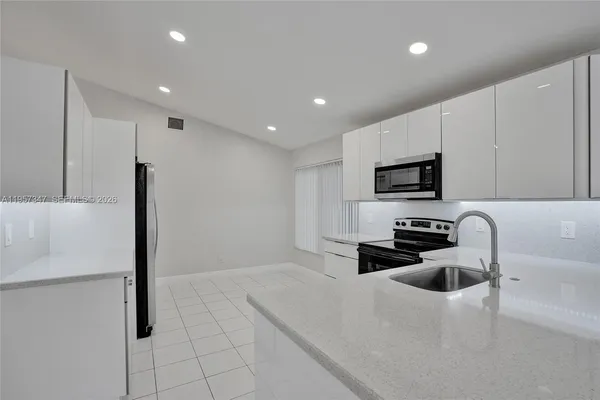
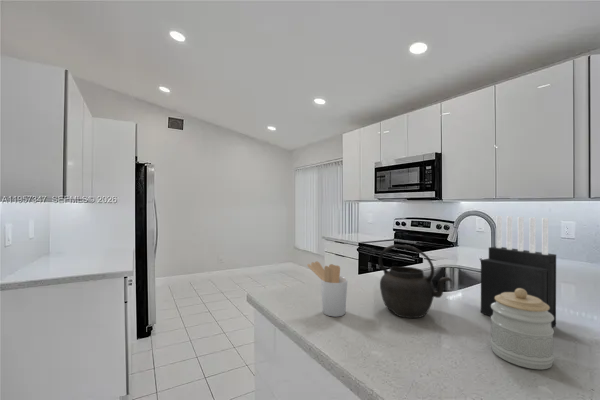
+ kettle [377,244,453,319]
+ jar [490,288,555,370]
+ utensil holder [306,261,349,318]
+ knife block [480,215,557,328]
